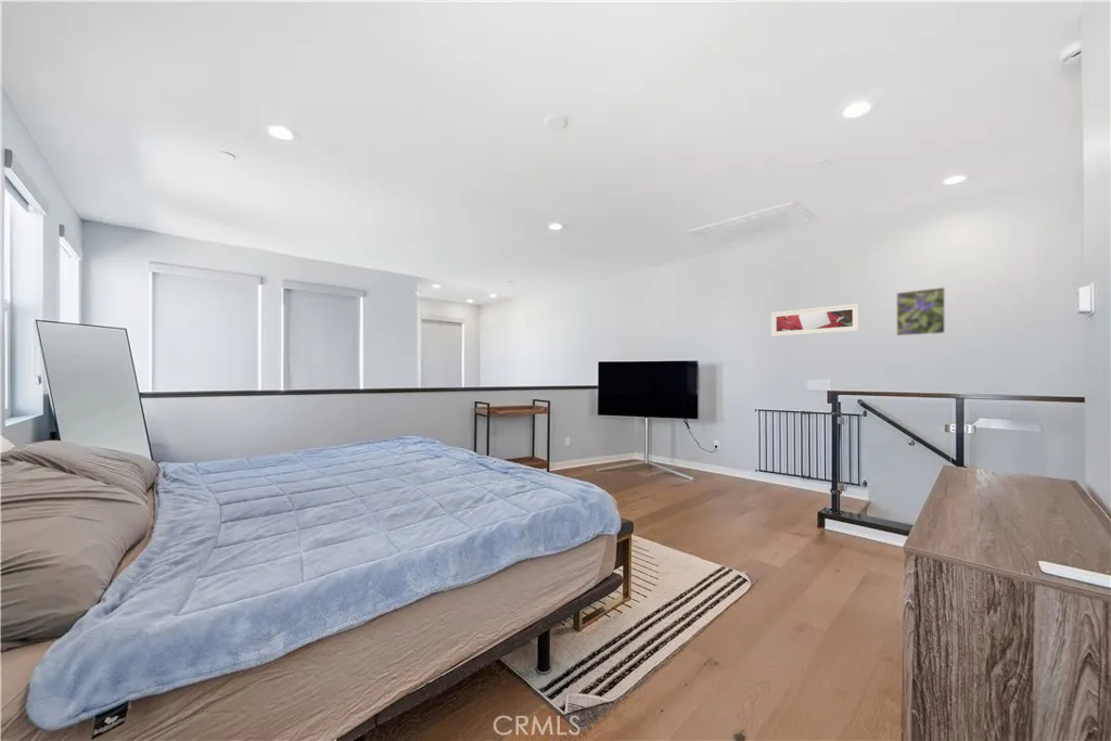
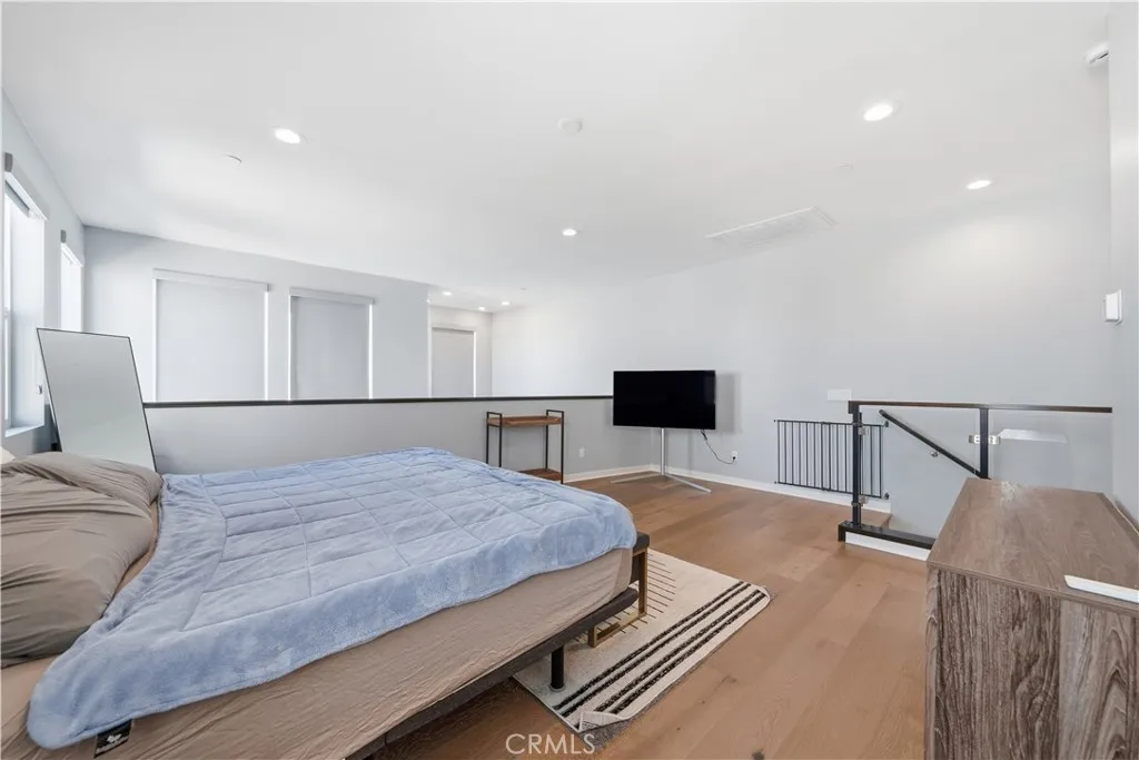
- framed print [770,303,860,337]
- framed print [895,286,946,337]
